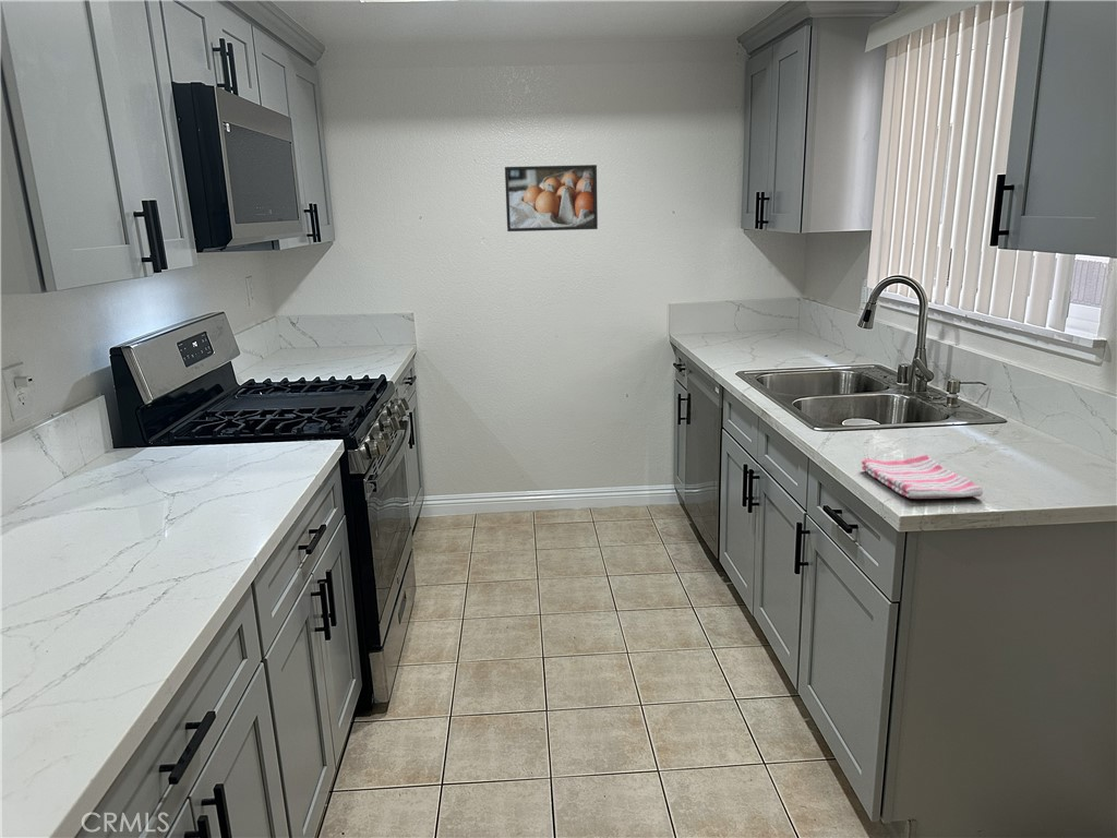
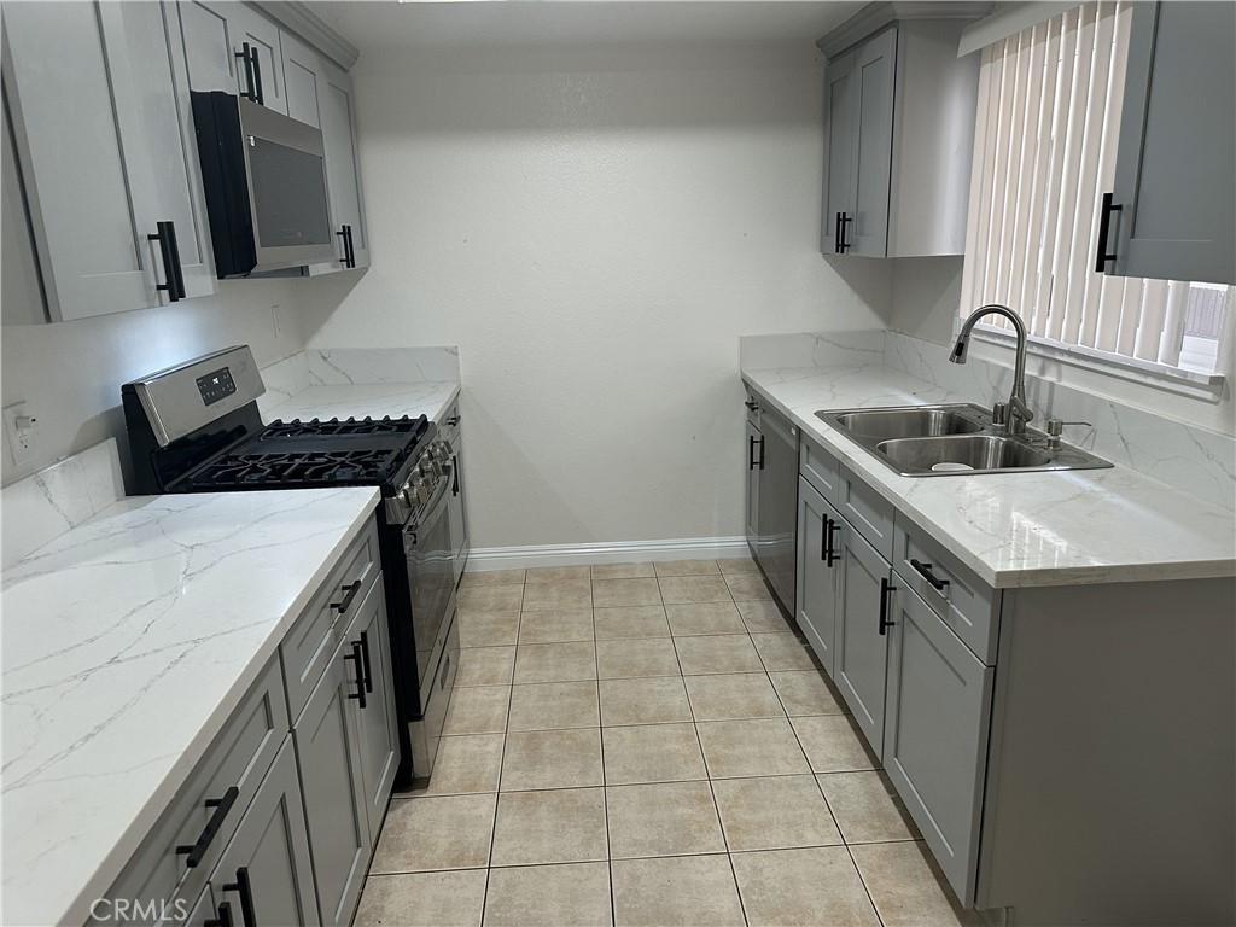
- dish towel [861,454,984,500]
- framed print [504,164,599,232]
